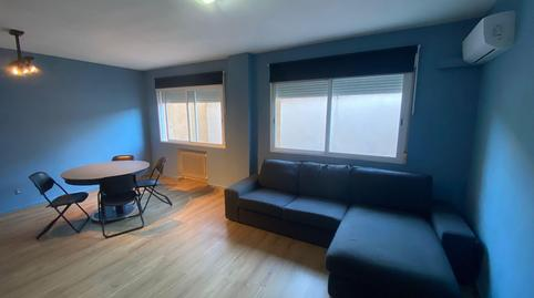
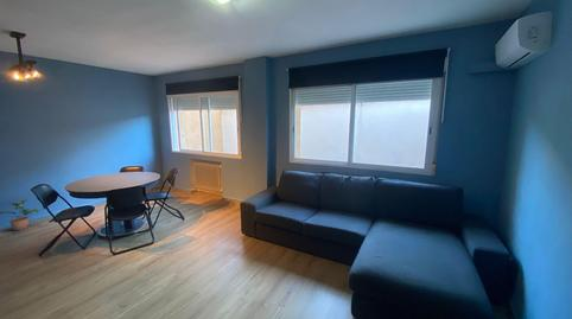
+ potted plant [0,198,40,232]
